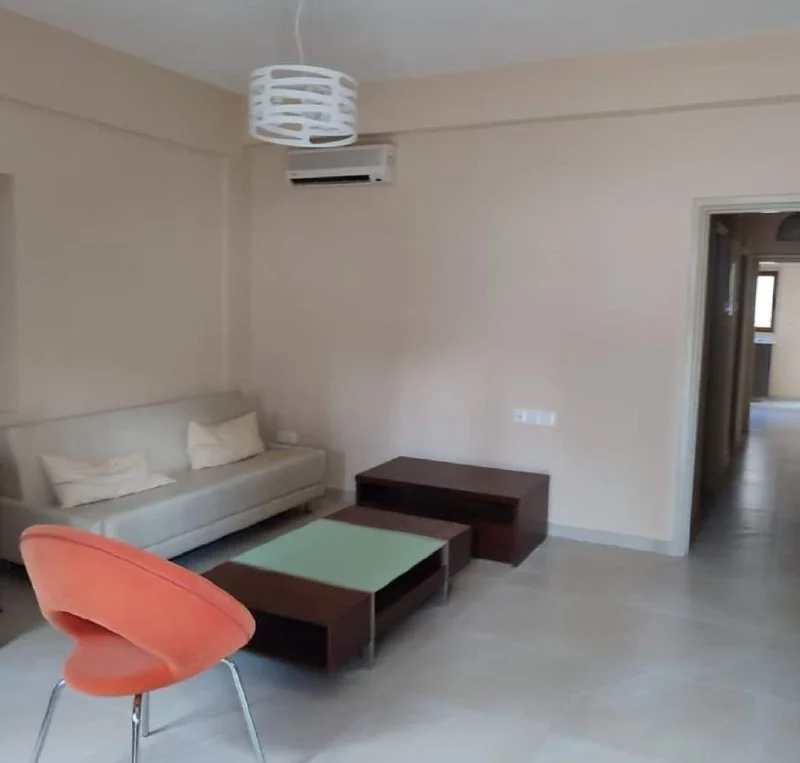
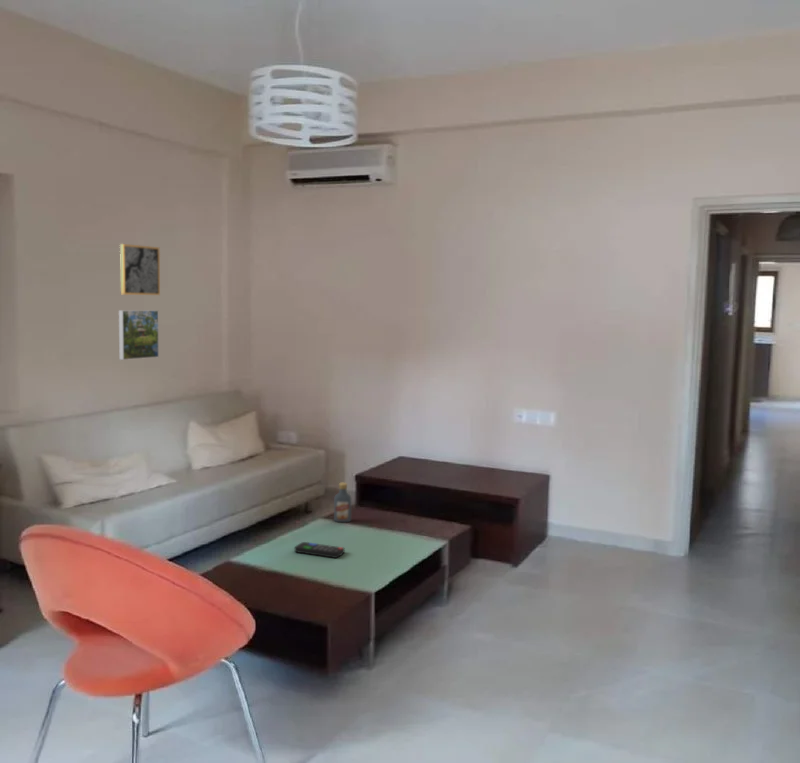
+ remote control [294,541,346,559]
+ vodka [333,482,352,523]
+ wall art [119,243,161,296]
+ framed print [118,309,160,361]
